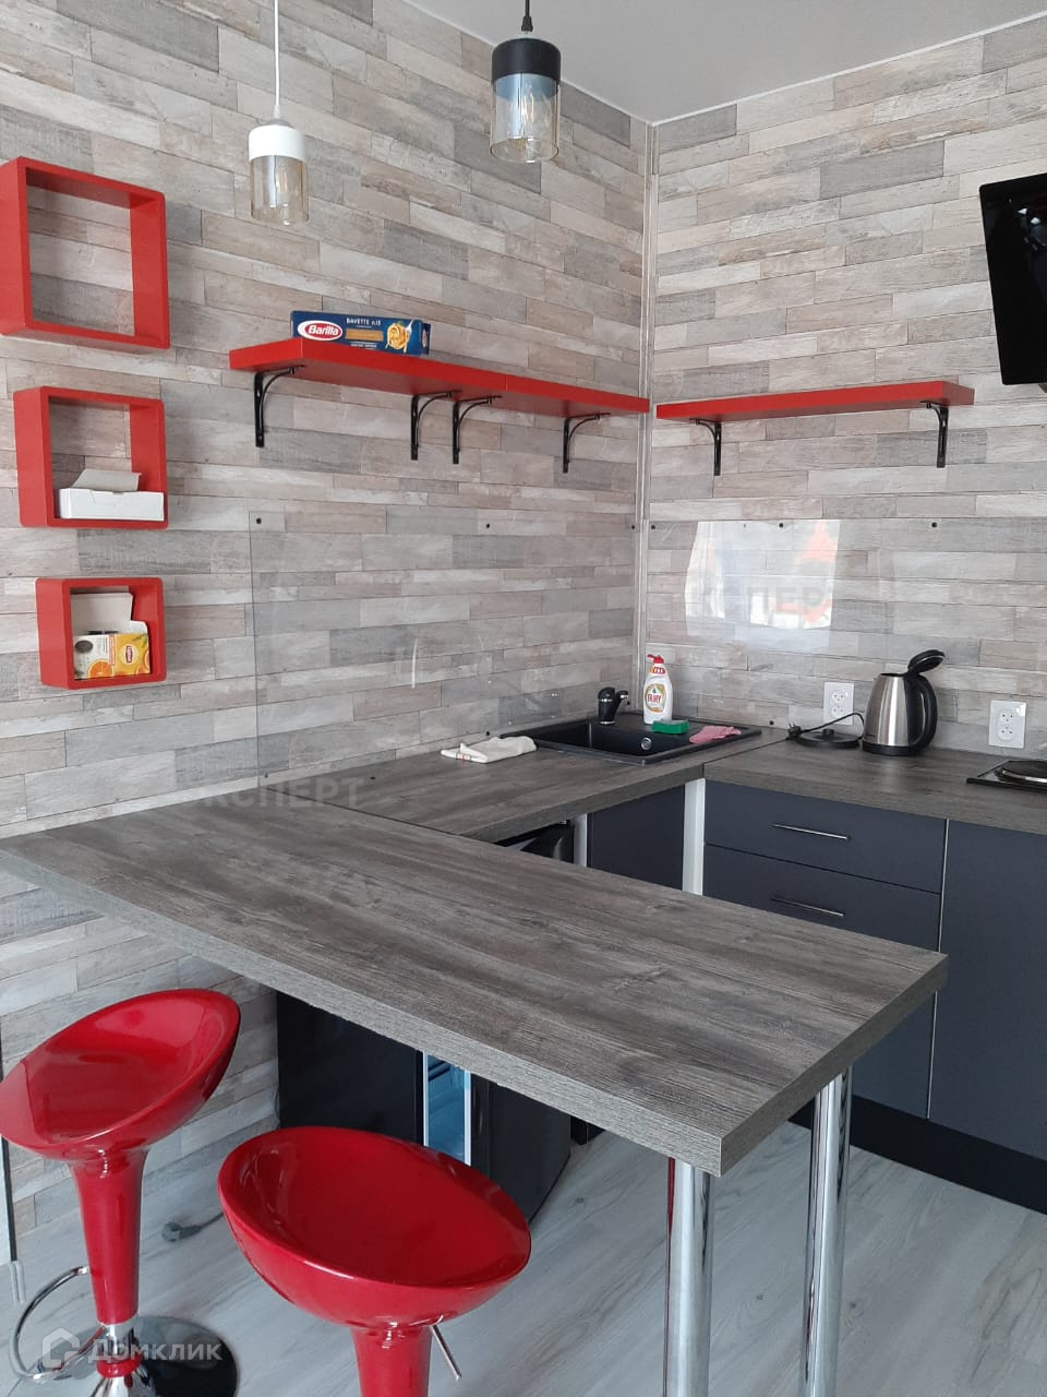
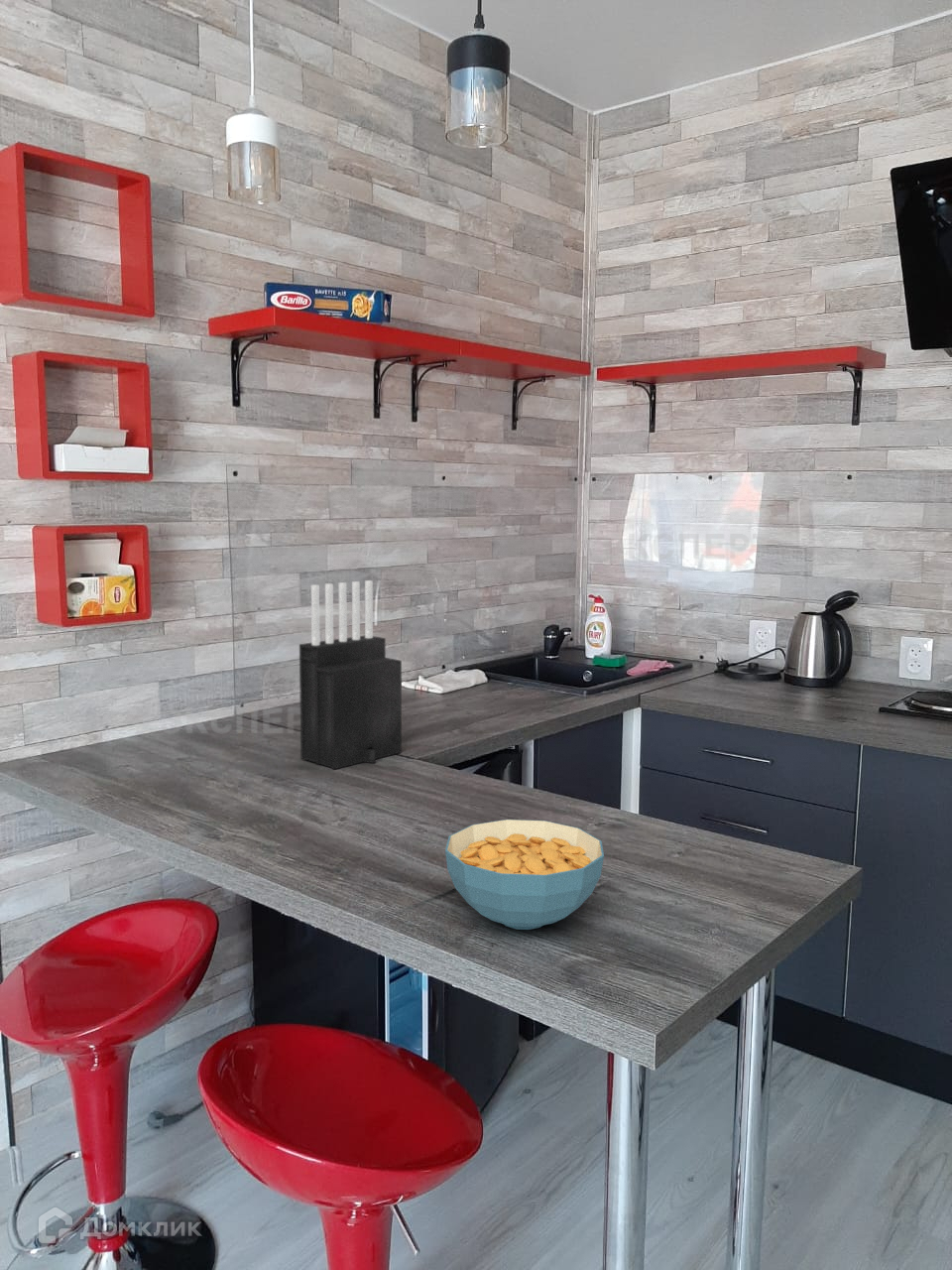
+ knife block [298,579,403,770]
+ cereal bowl [444,819,605,931]
